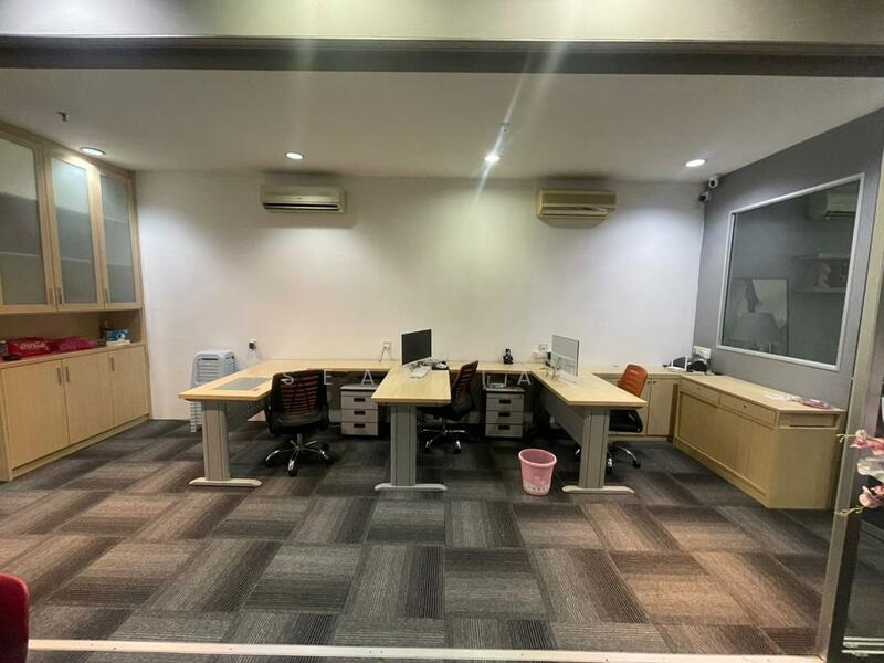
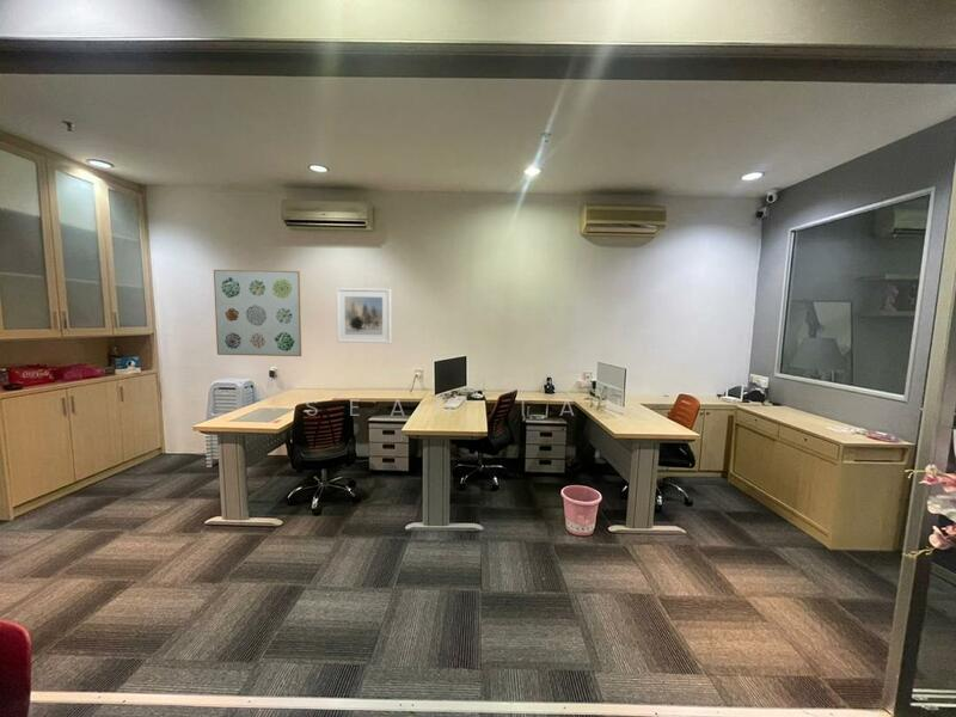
+ wall art [213,269,302,357]
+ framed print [336,287,392,344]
